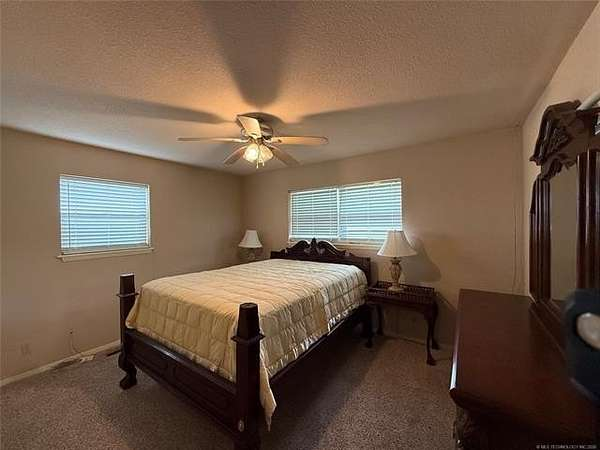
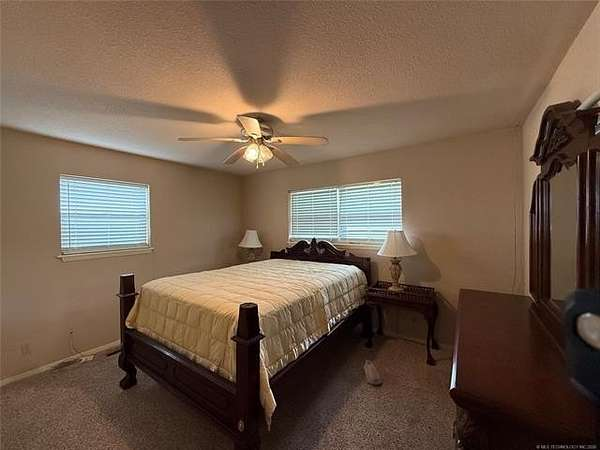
+ shoe [363,359,382,386]
